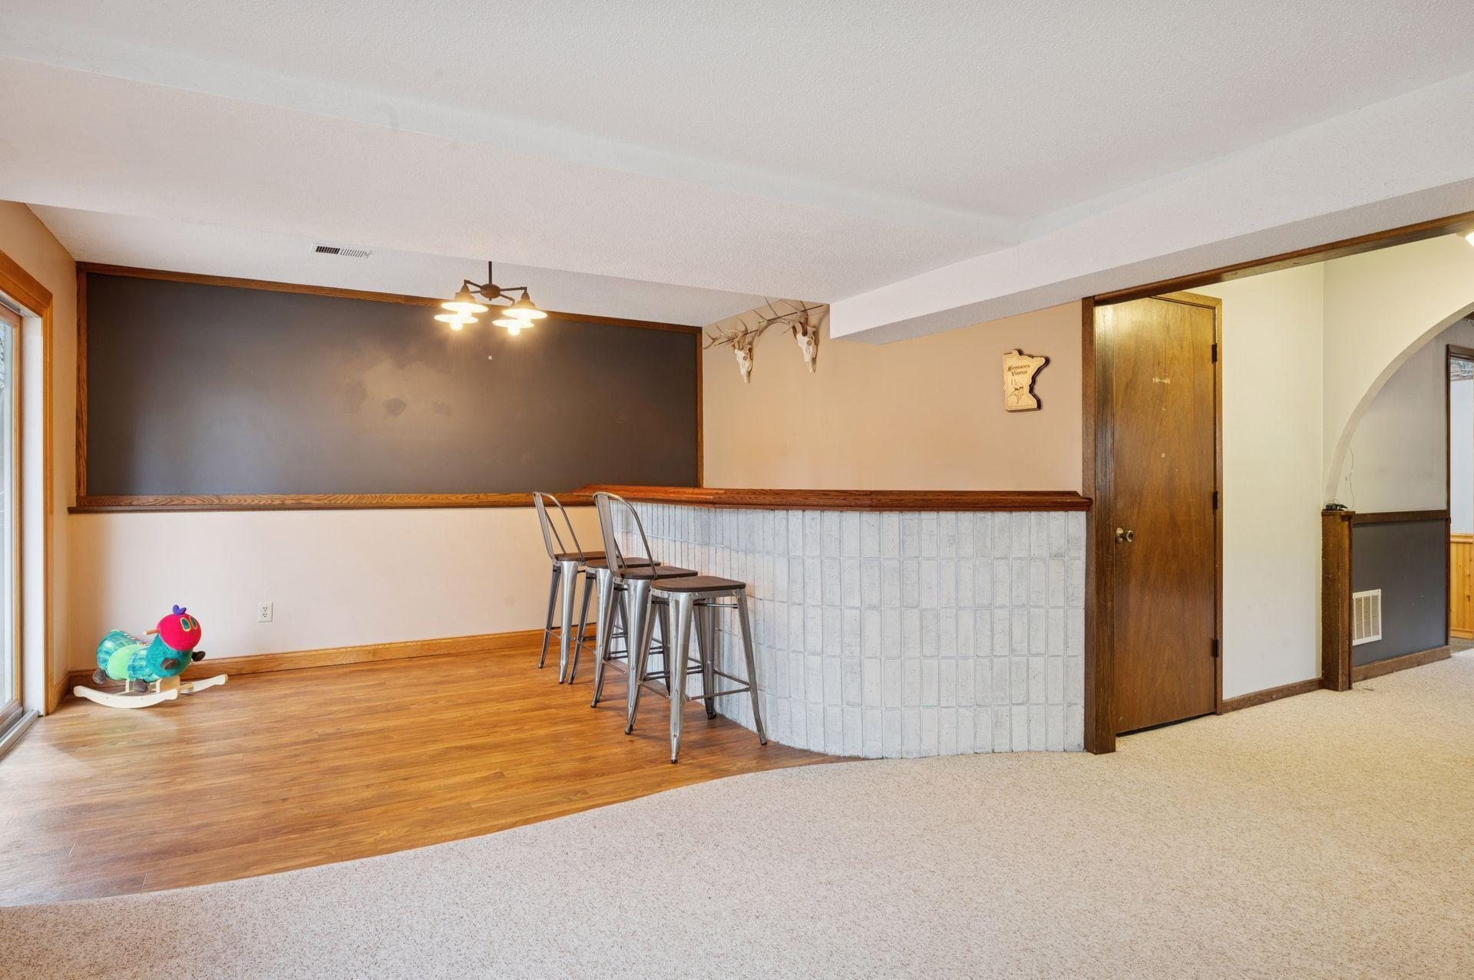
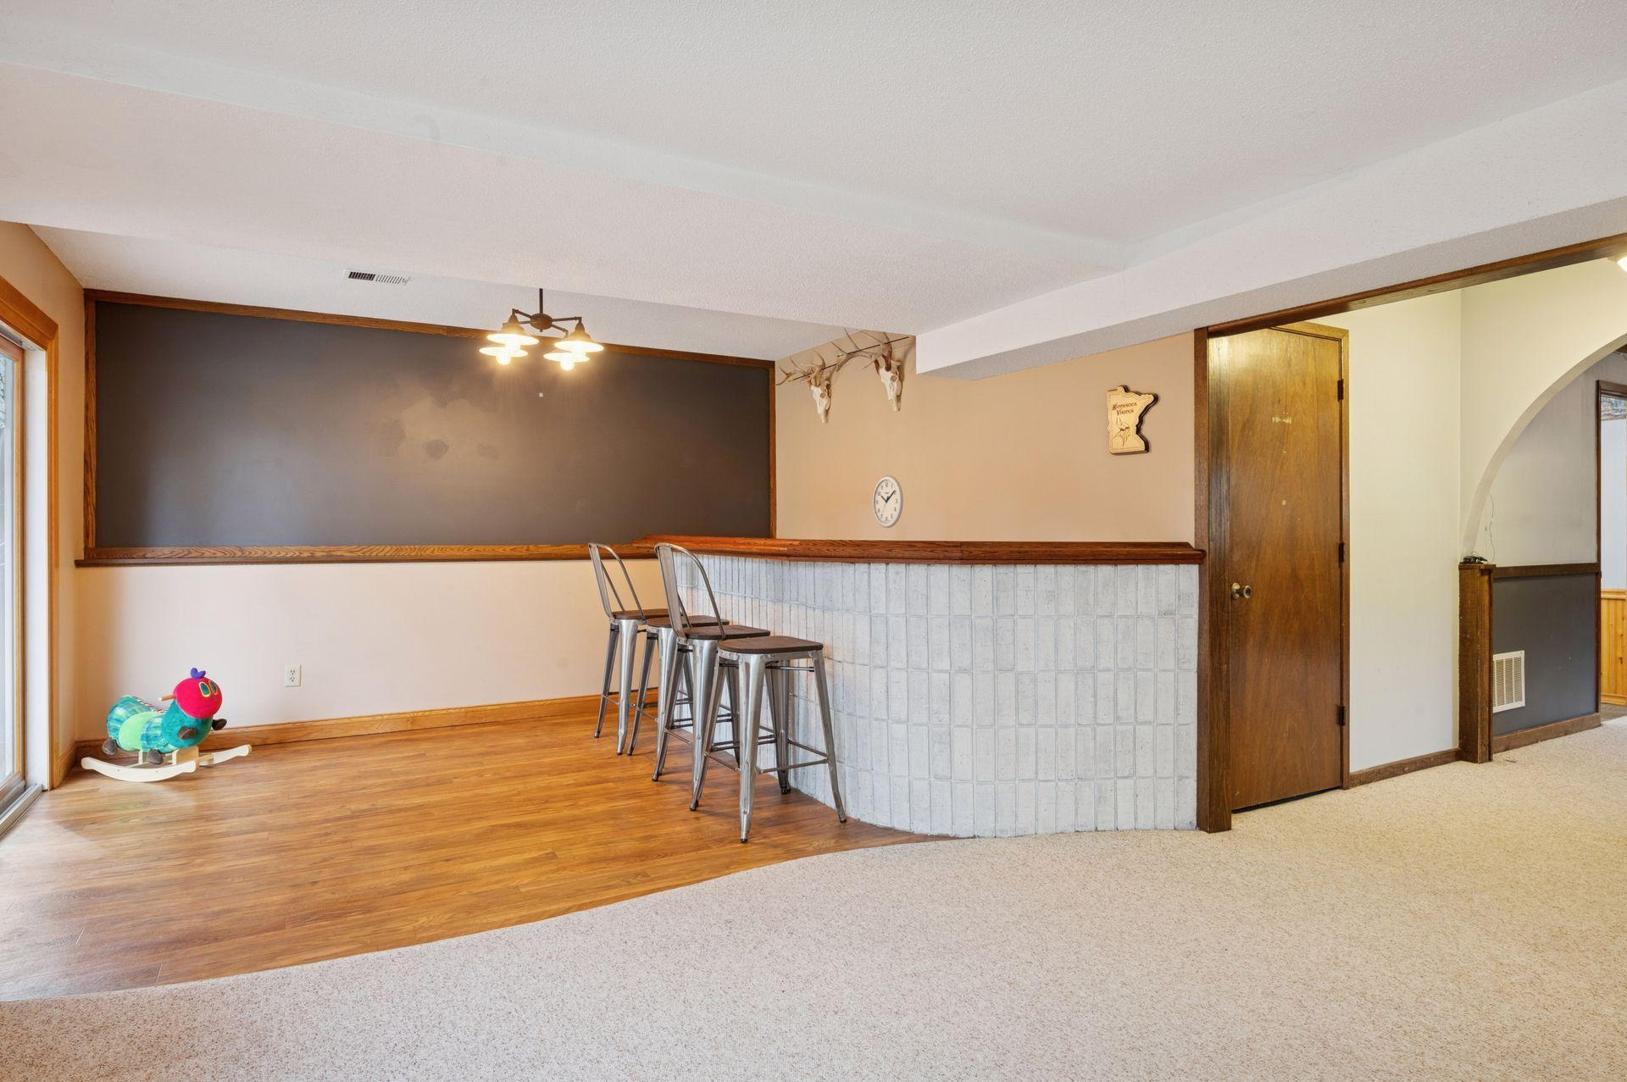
+ wall clock [872,475,905,529]
